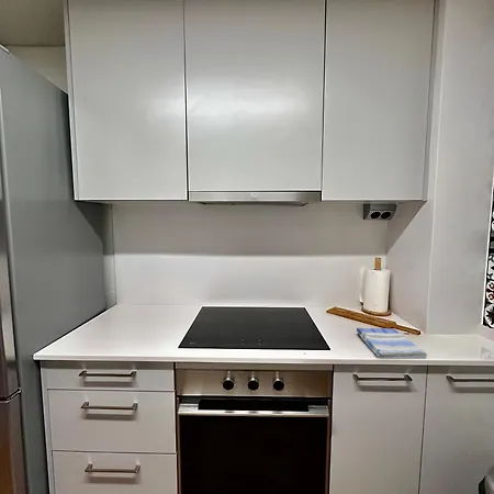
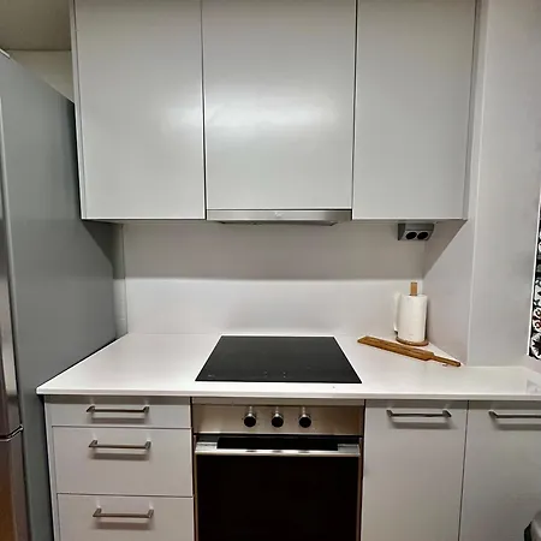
- dish towel [356,327,428,359]
